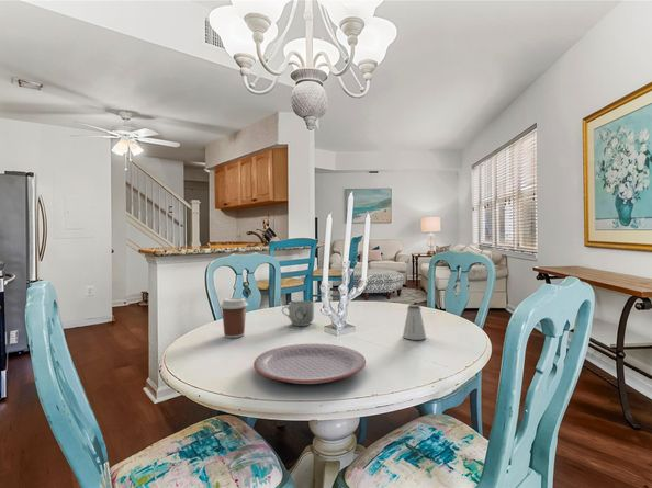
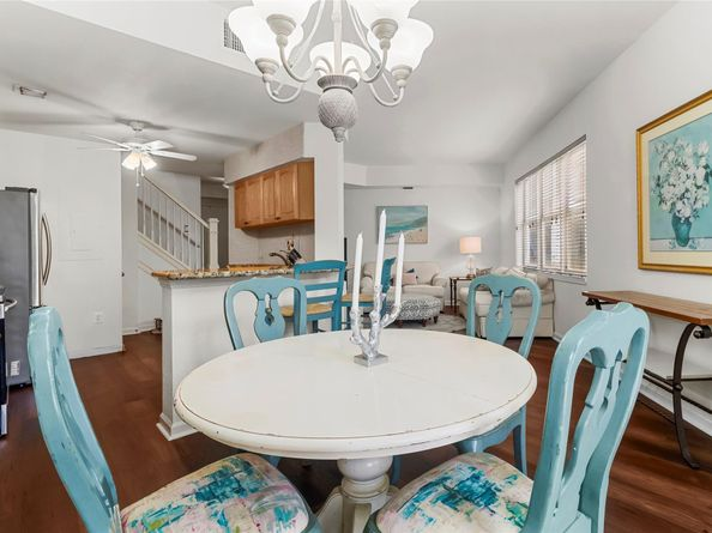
- saltshaker [402,304,427,341]
- mug [281,299,315,327]
- coffee cup [218,297,249,339]
- plate [252,343,367,385]
